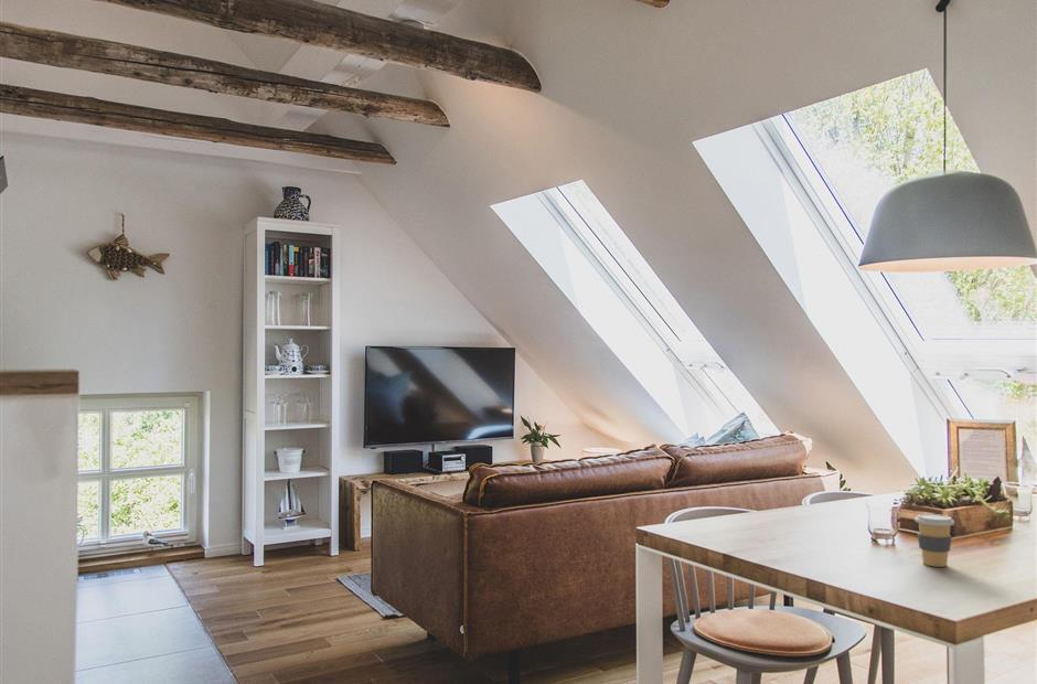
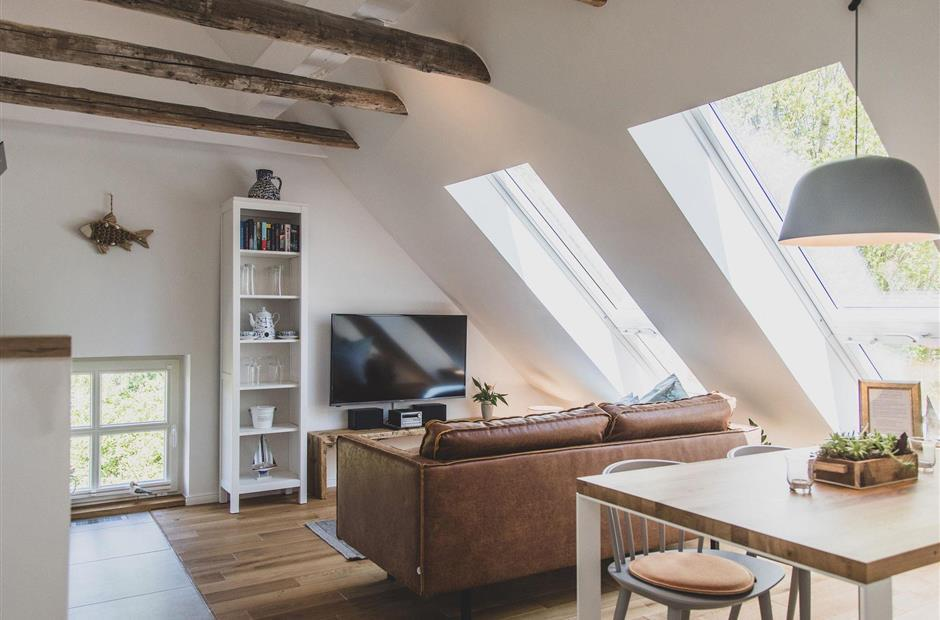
- coffee cup [913,513,955,568]
